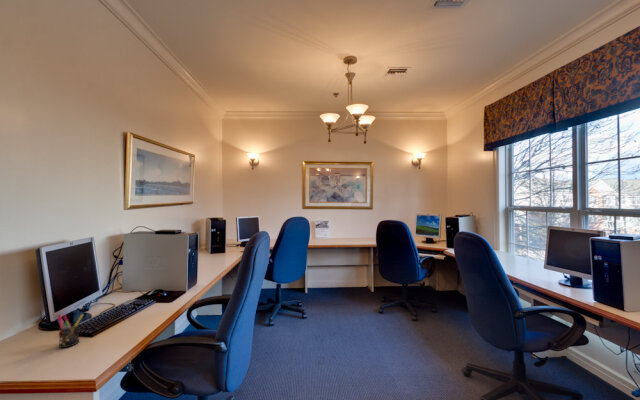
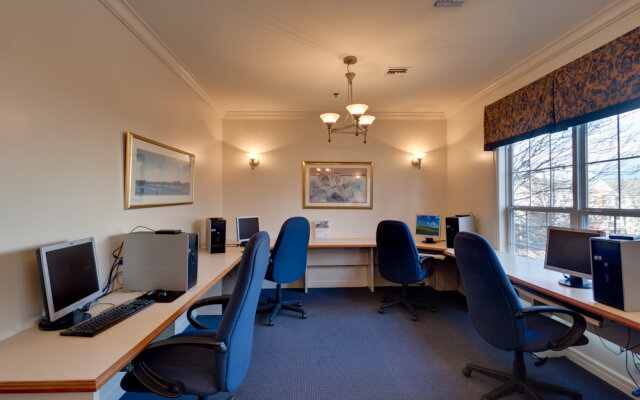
- pen holder [55,313,84,349]
